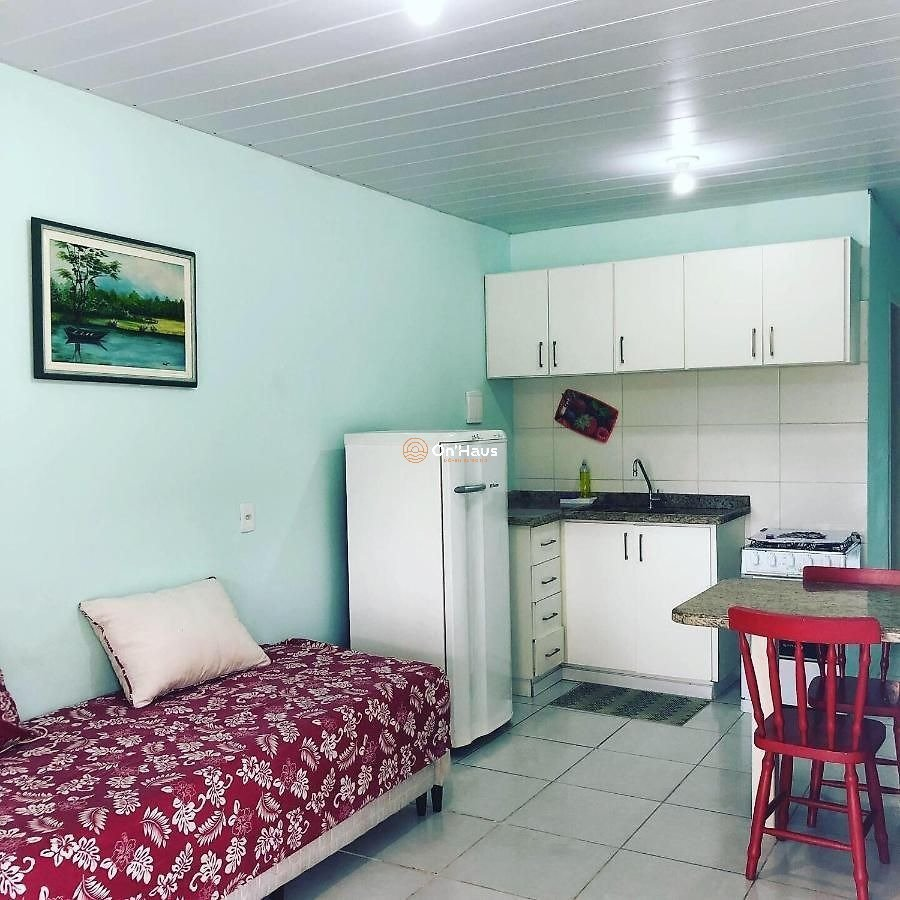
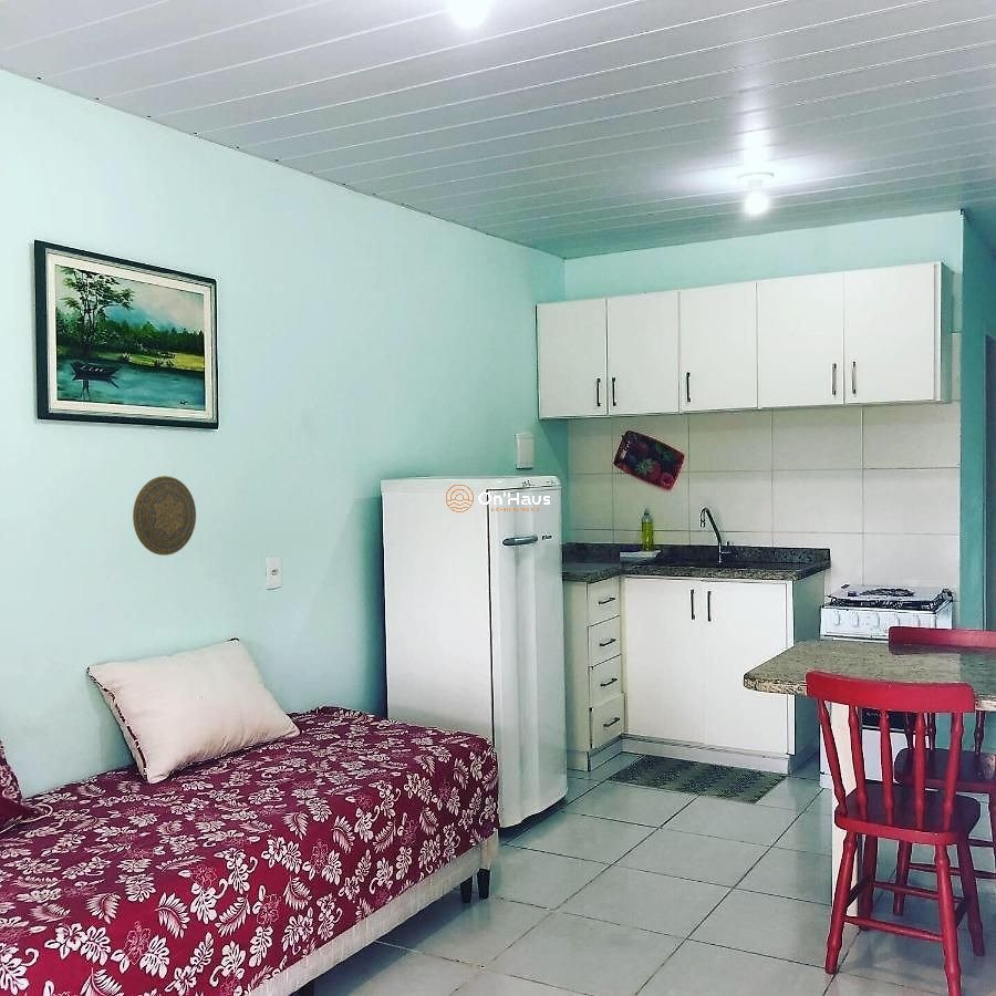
+ decorative plate [132,475,197,557]
